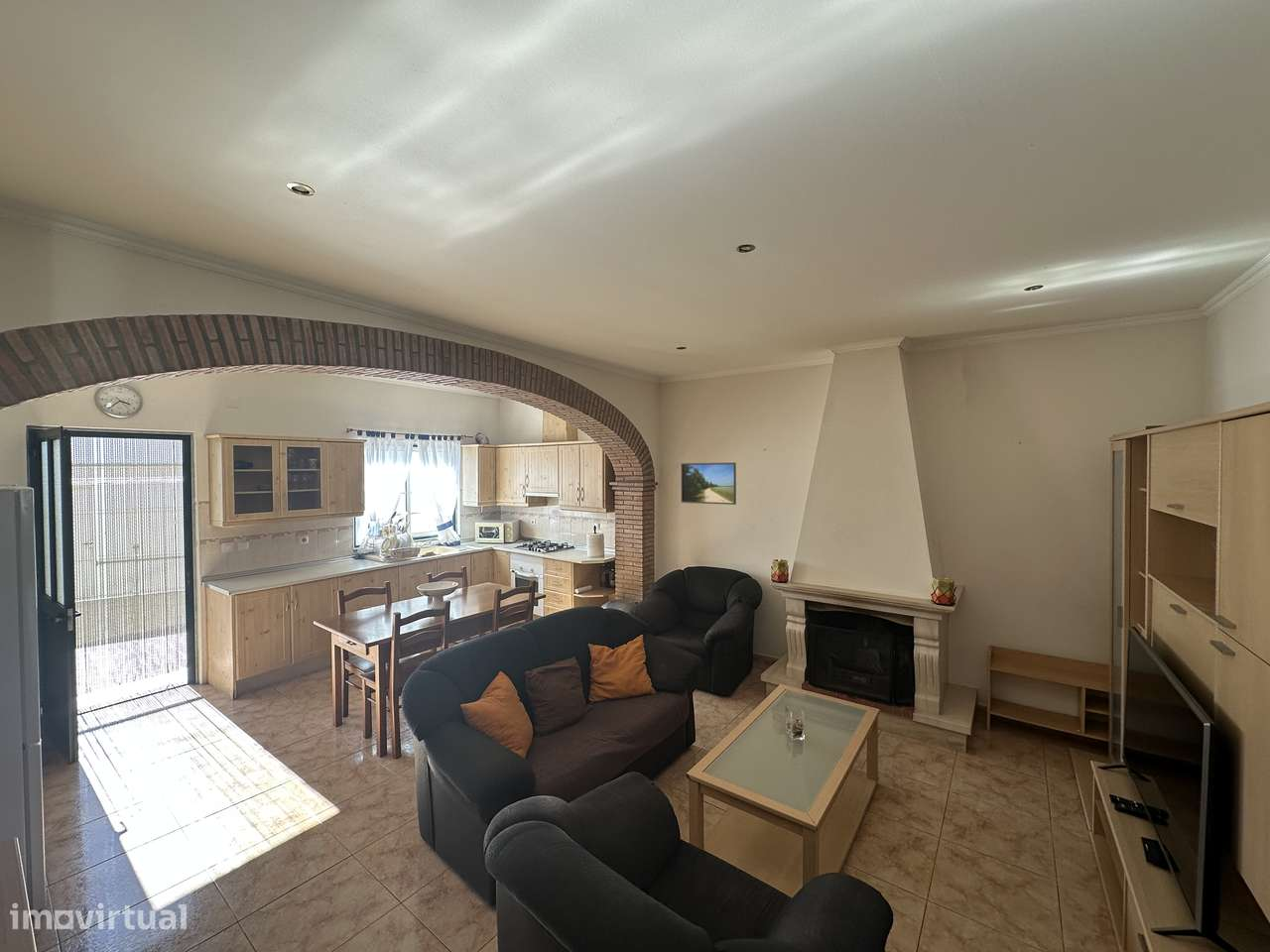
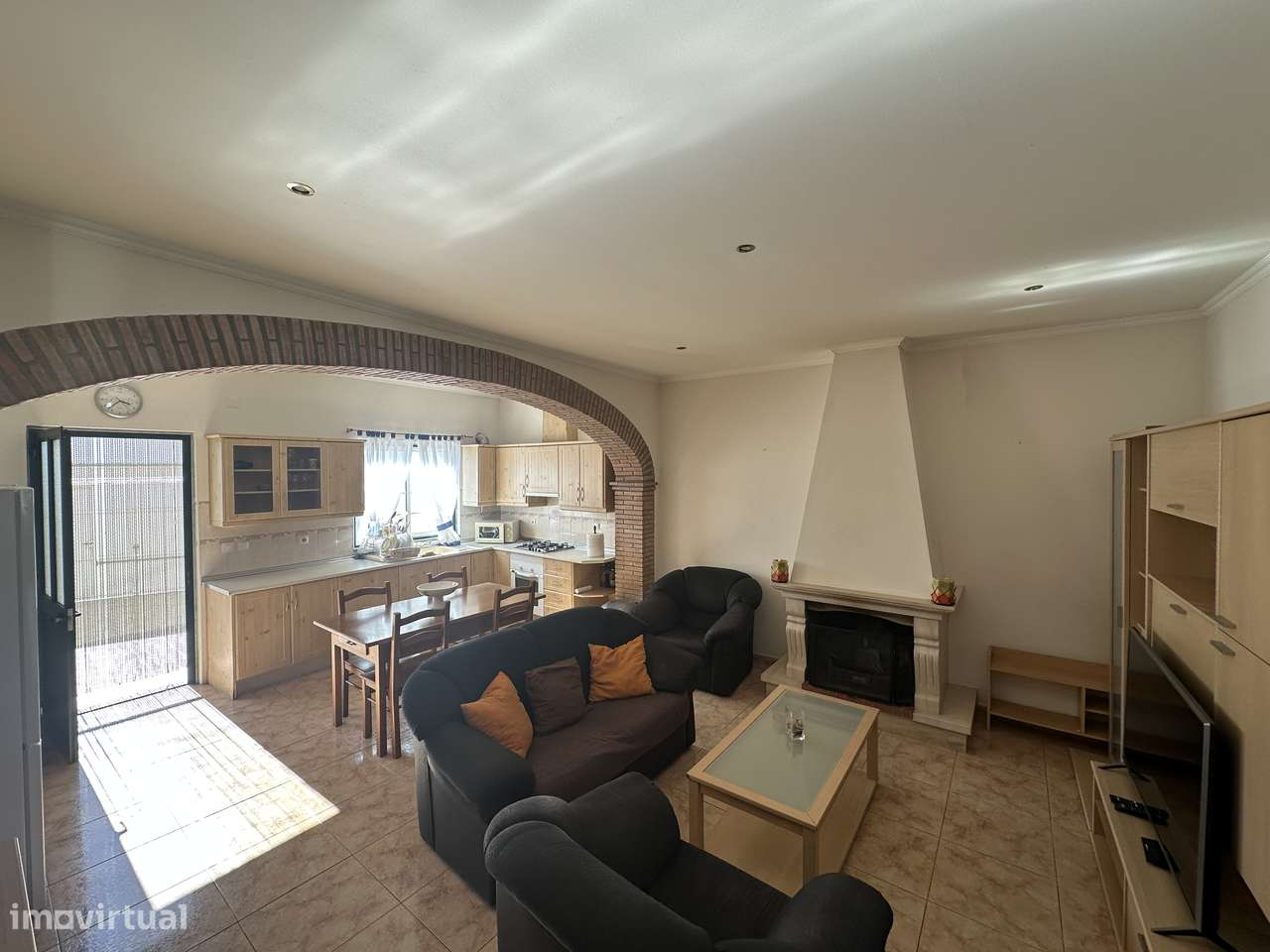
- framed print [680,461,737,506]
